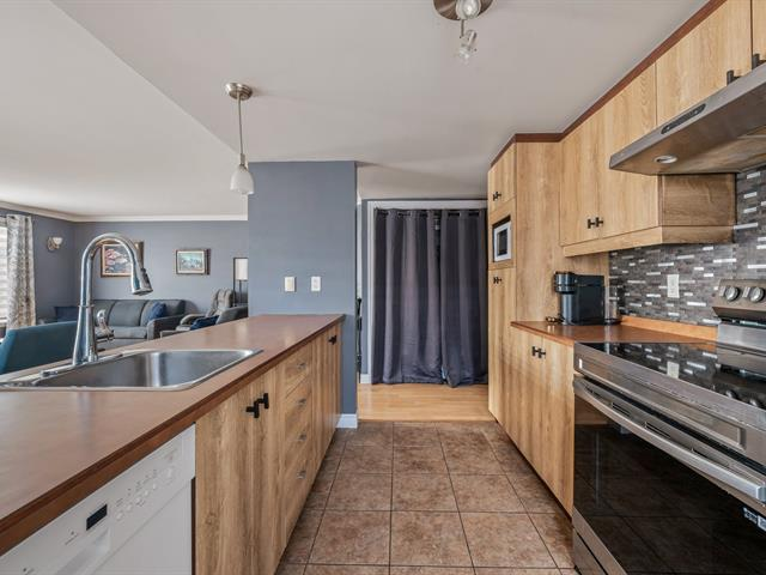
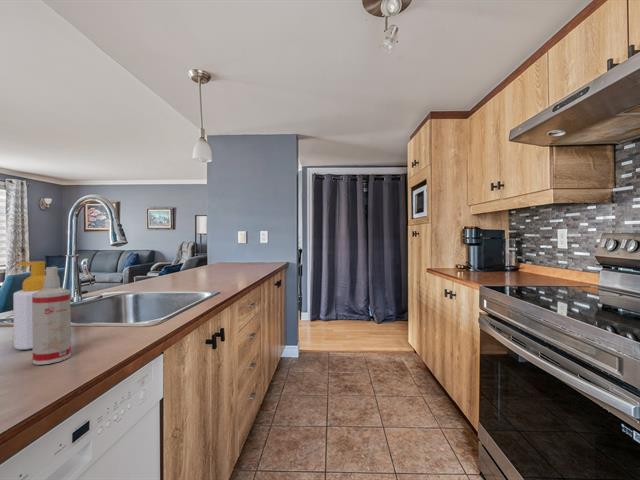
+ spray bottle [32,266,72,366]
+ soap bottle [12,260,46,351]
